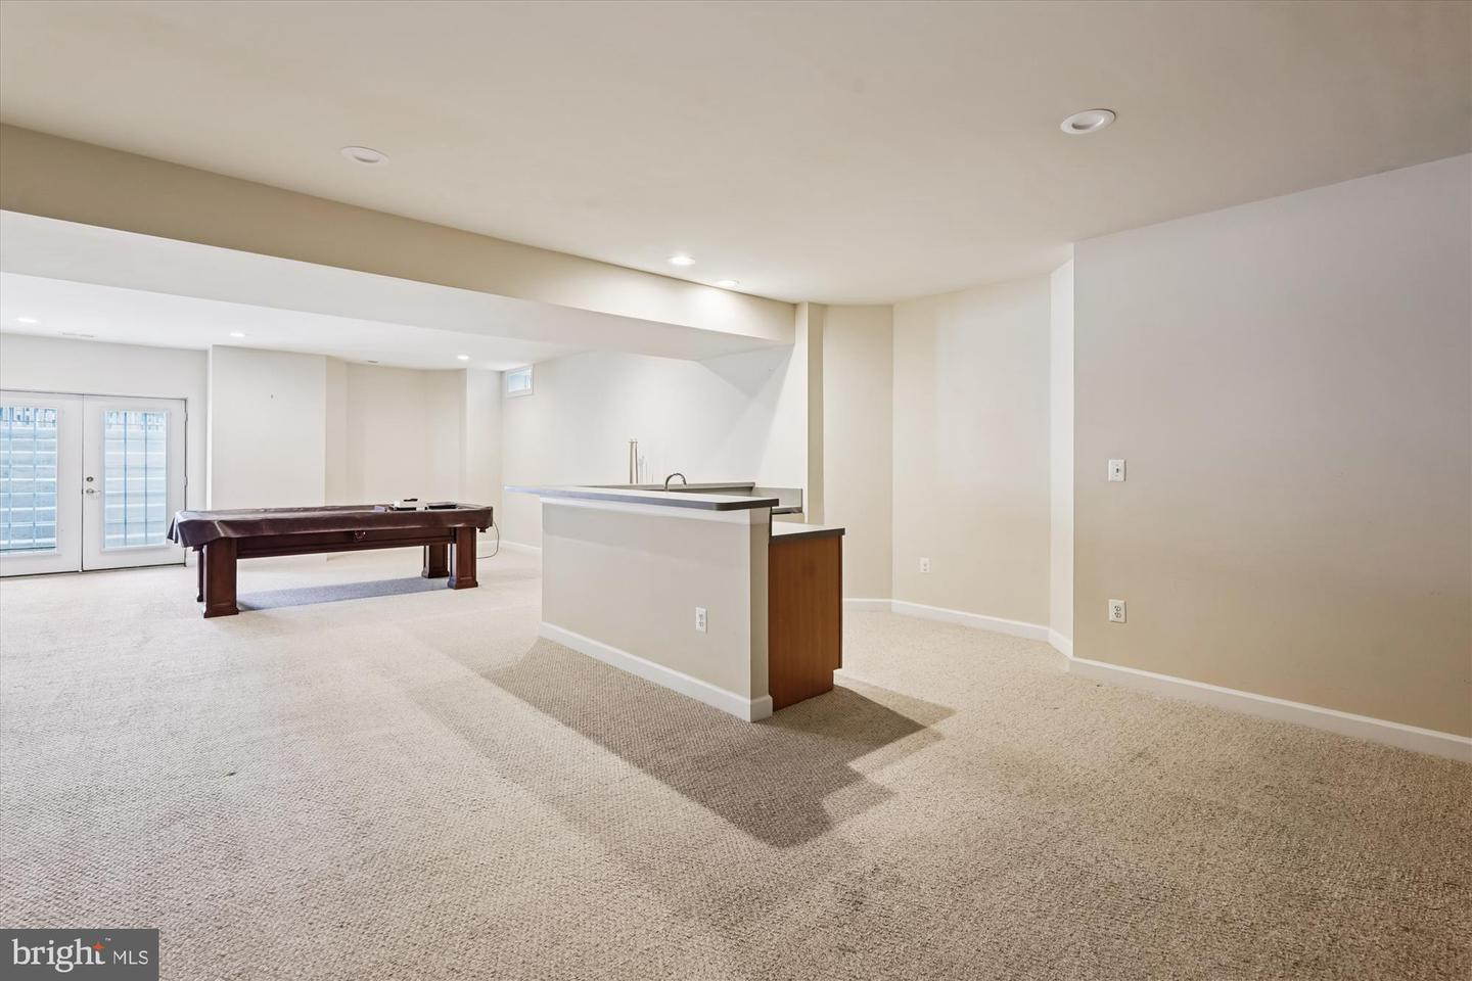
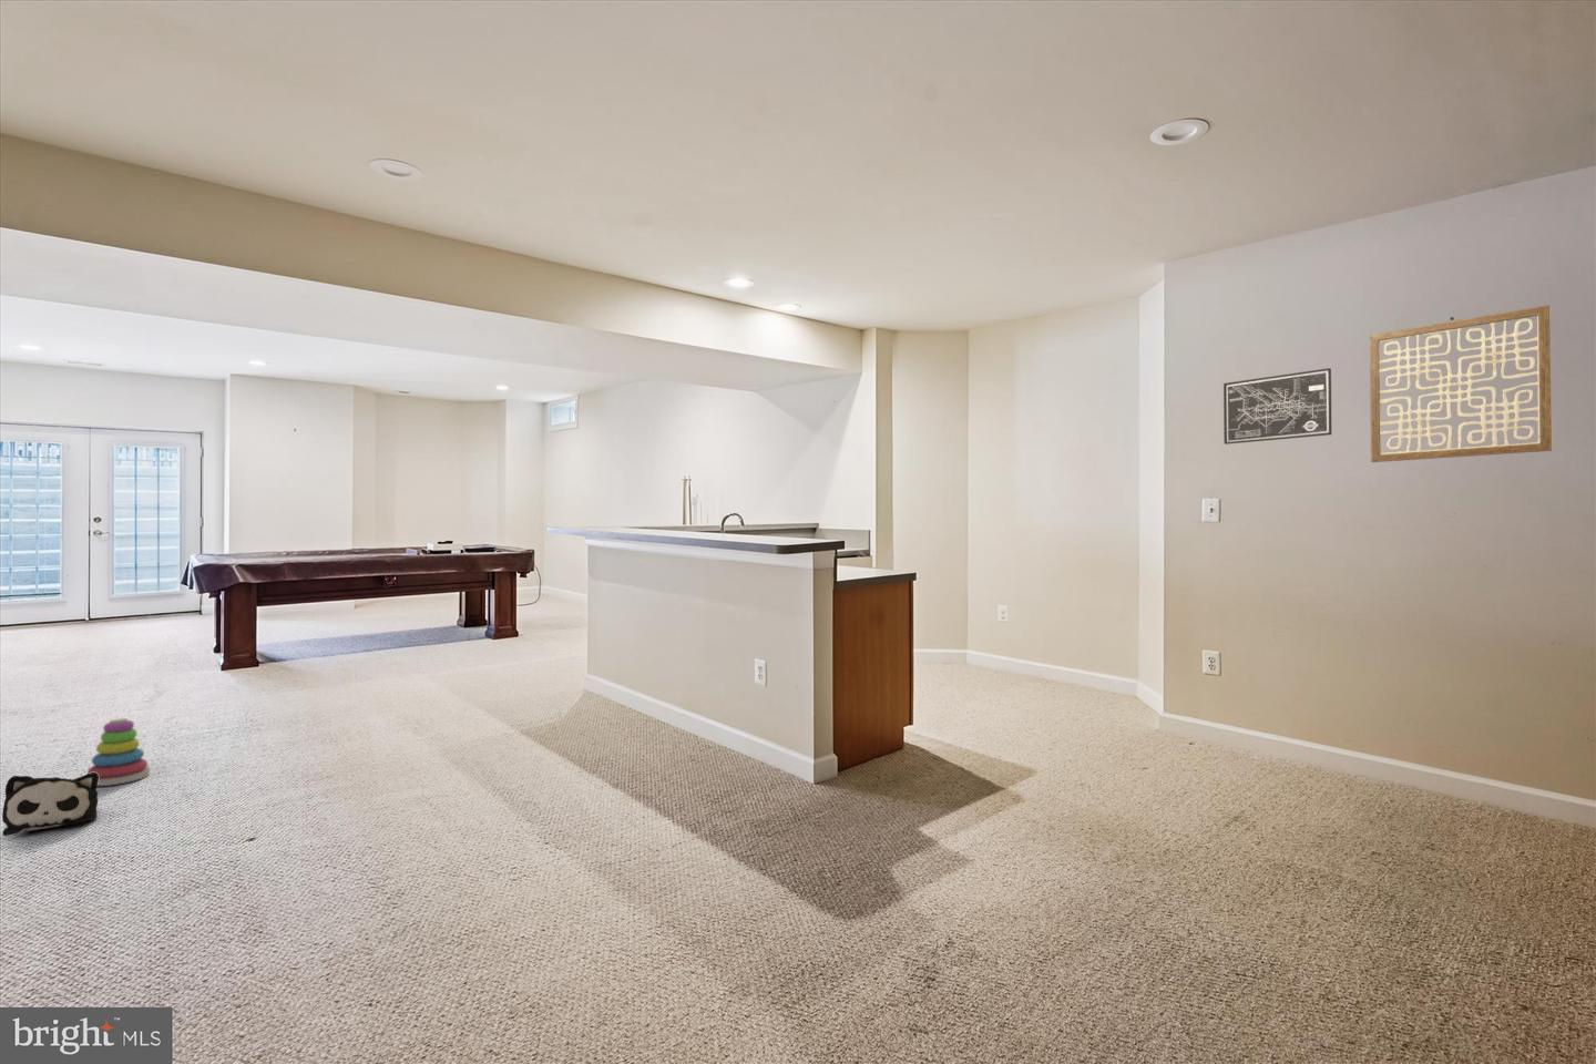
+ plush toy [1,773,99,837]
+ stacking toy [87,717,151,787]
+ wall art [1369,304,1553,463]
+ wall art [1222,367,1332,445]
